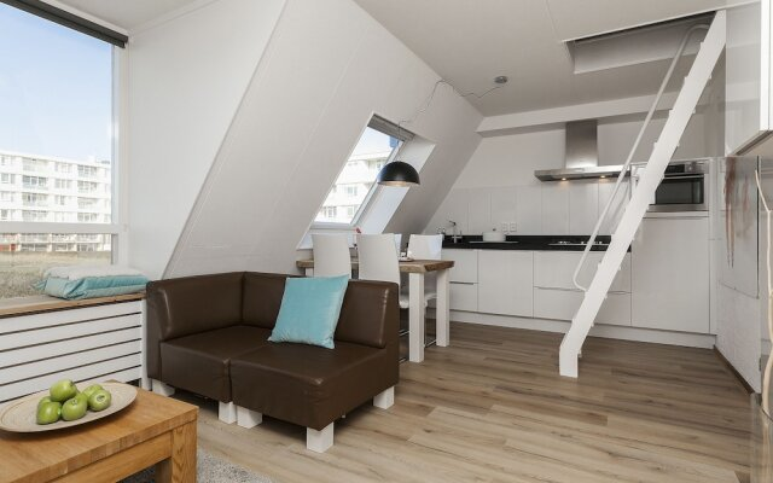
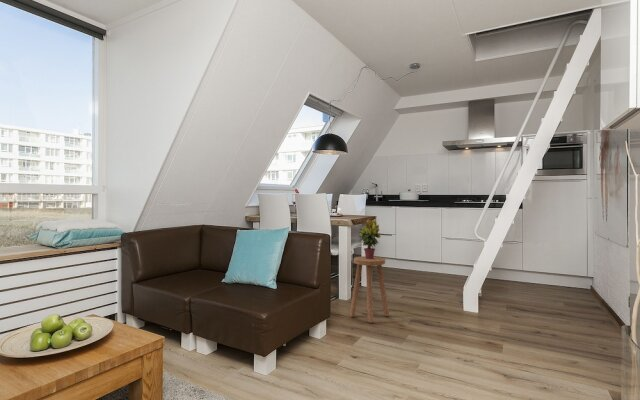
+ stool [349,255,390,324]
+ potted plant [358,218,382,259]
